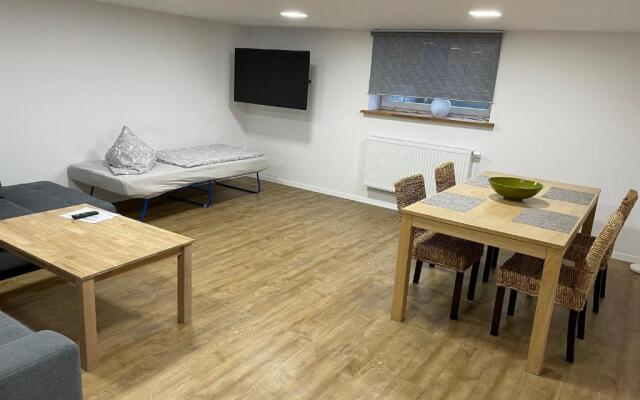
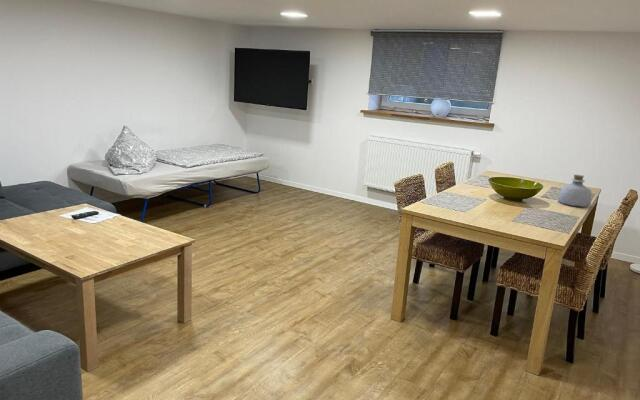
+ bottle [556,174,592,208]
